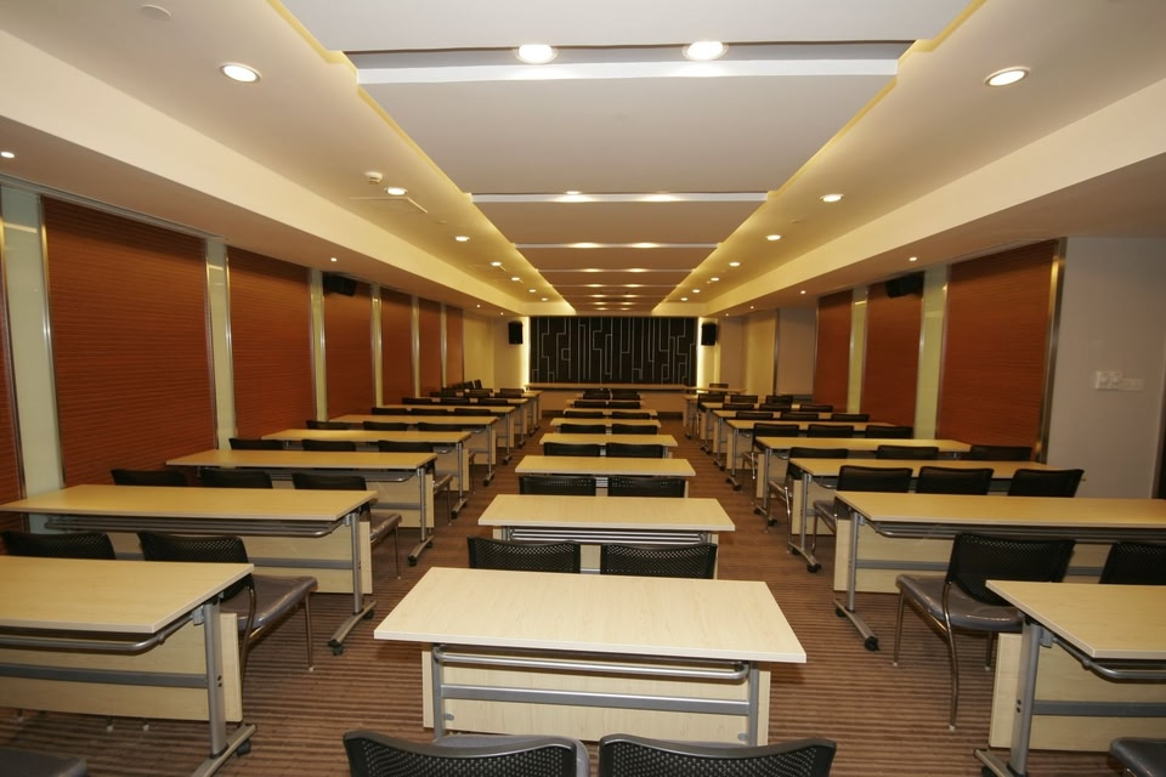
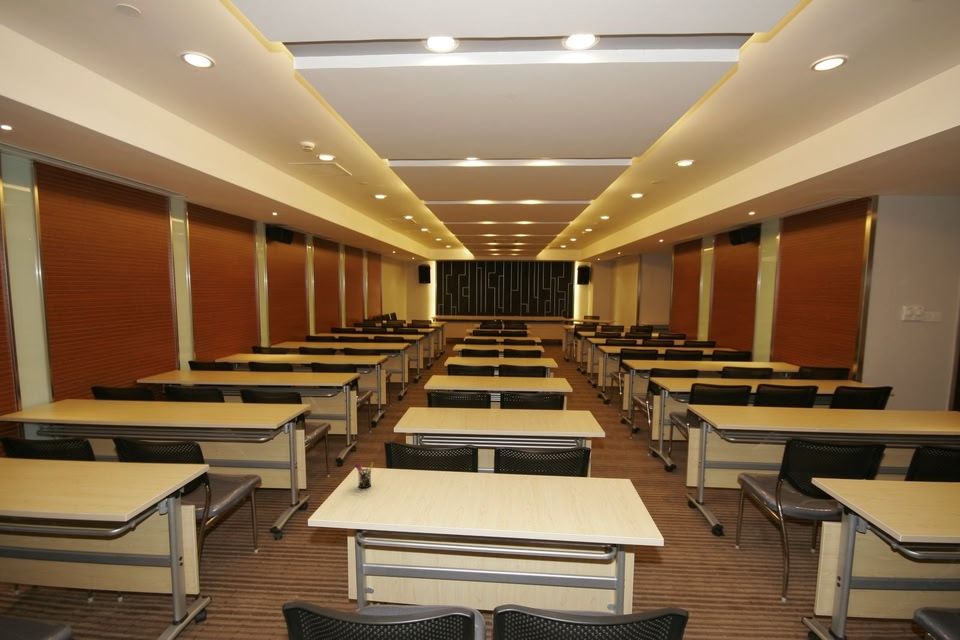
+ pen holder [354,461,375,489]
